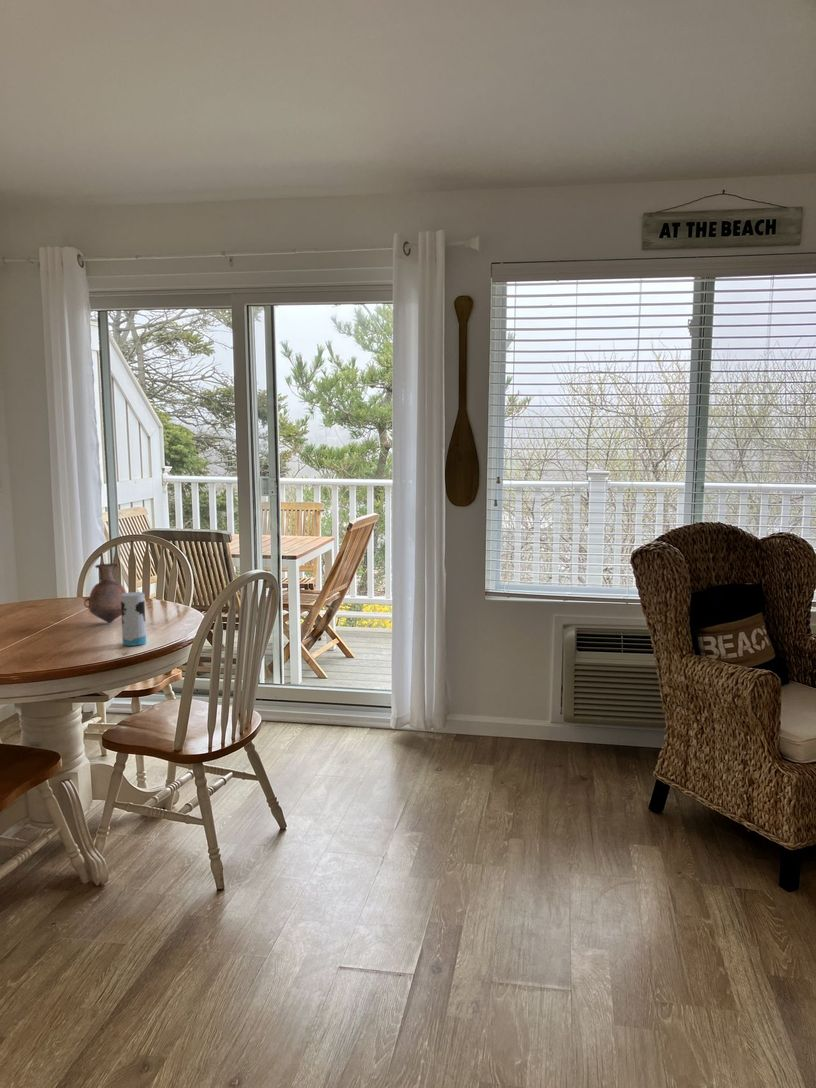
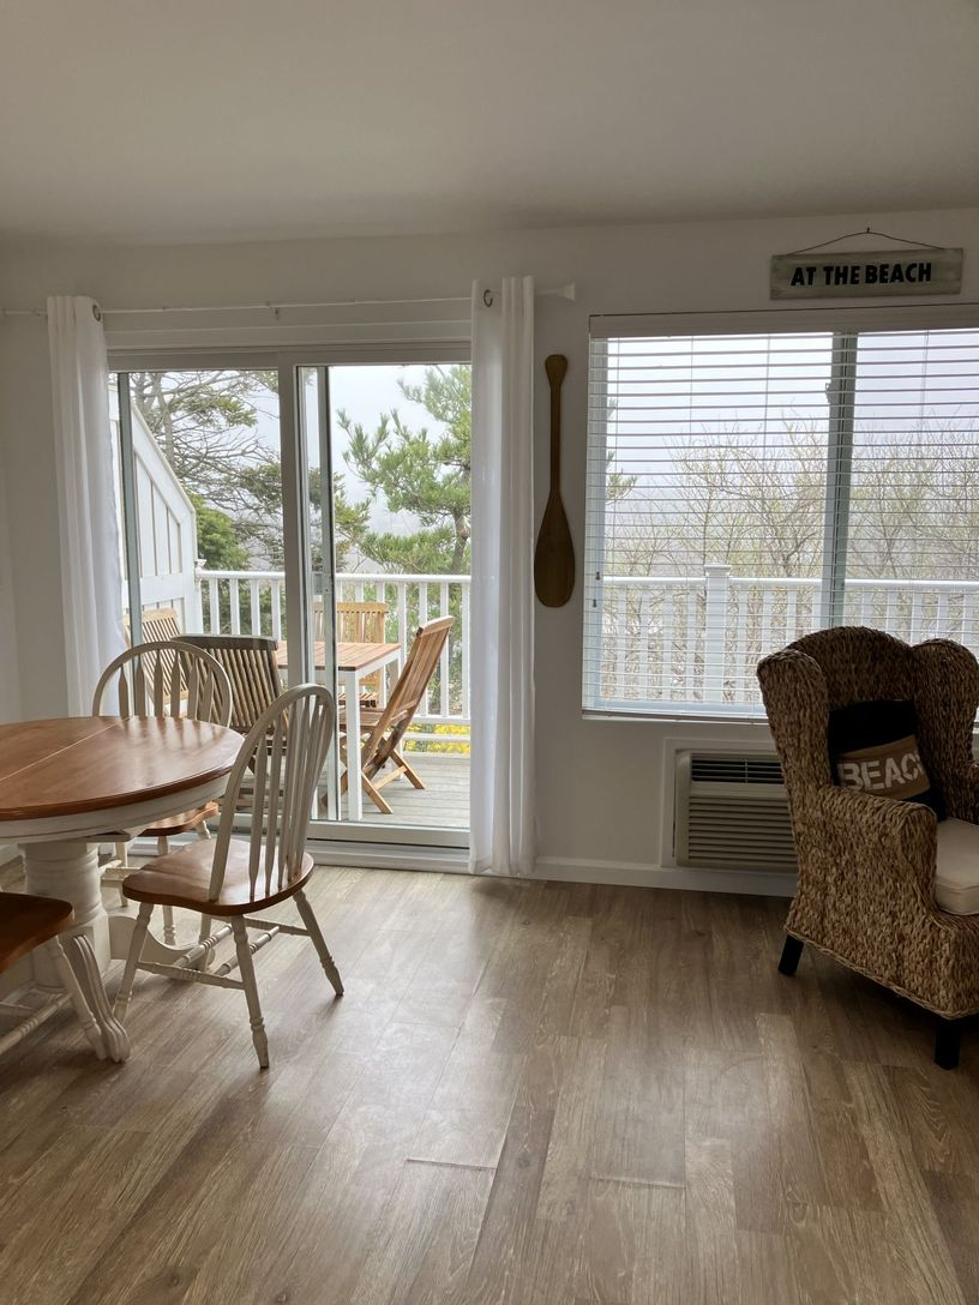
- cup [121,591,147,647]
- vase [83,562,127,624]
